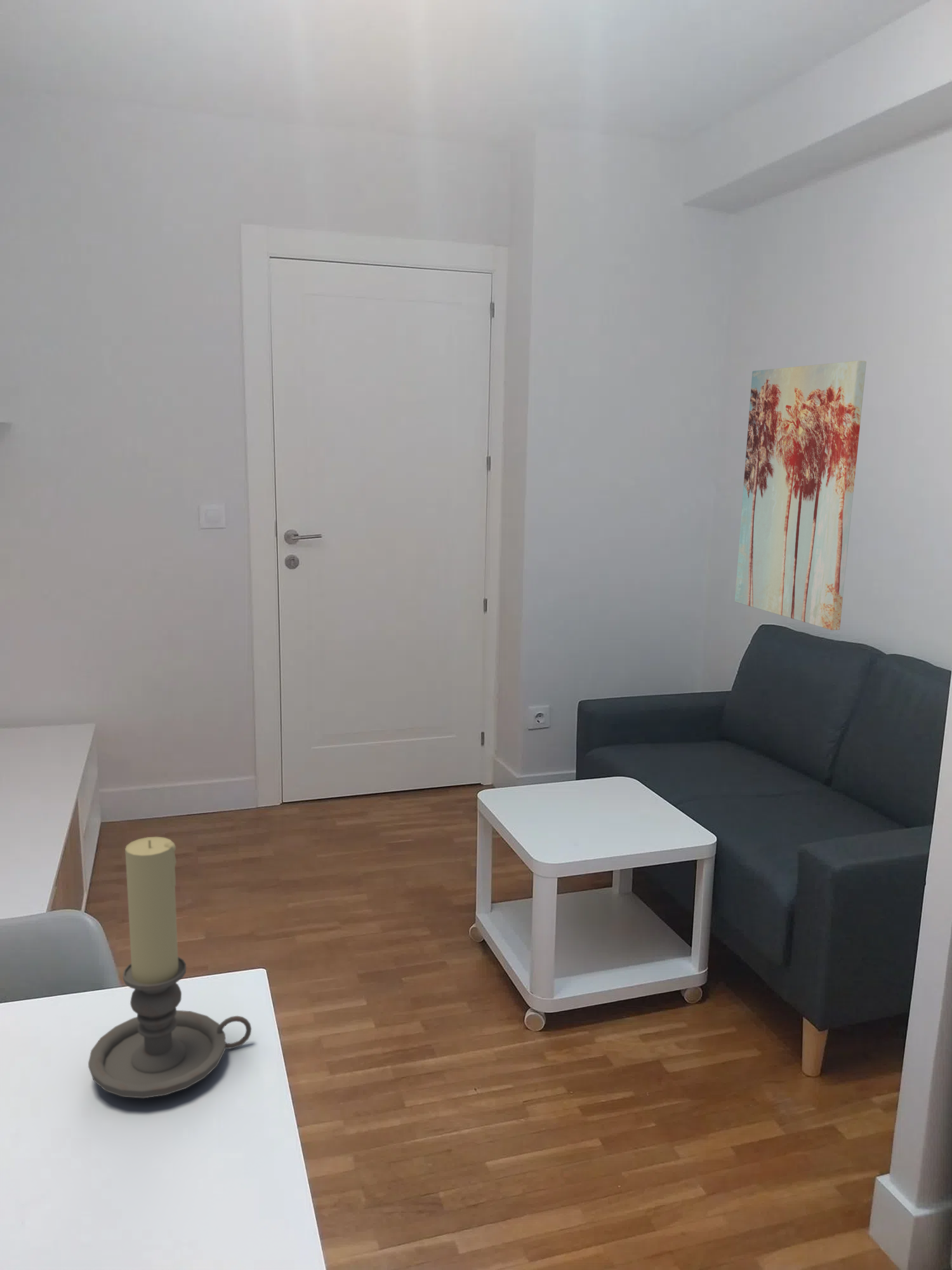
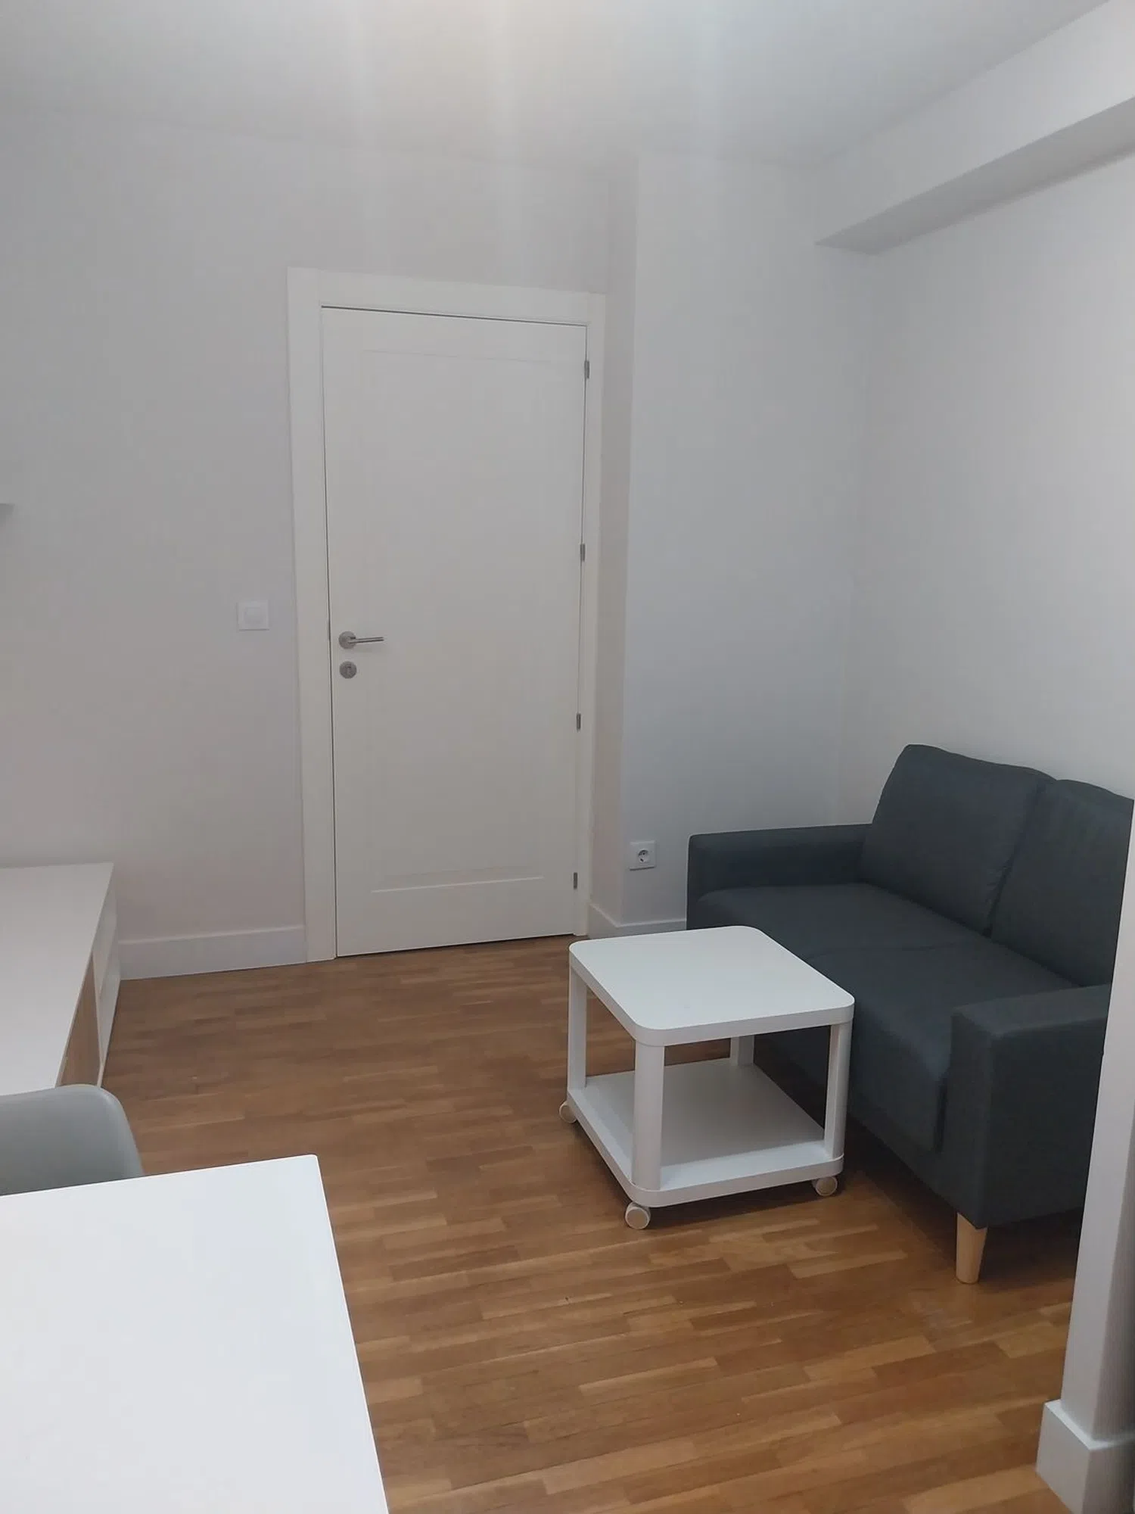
- wall art [734,360,867,631]
- candle holder [88,836,252,1099]
